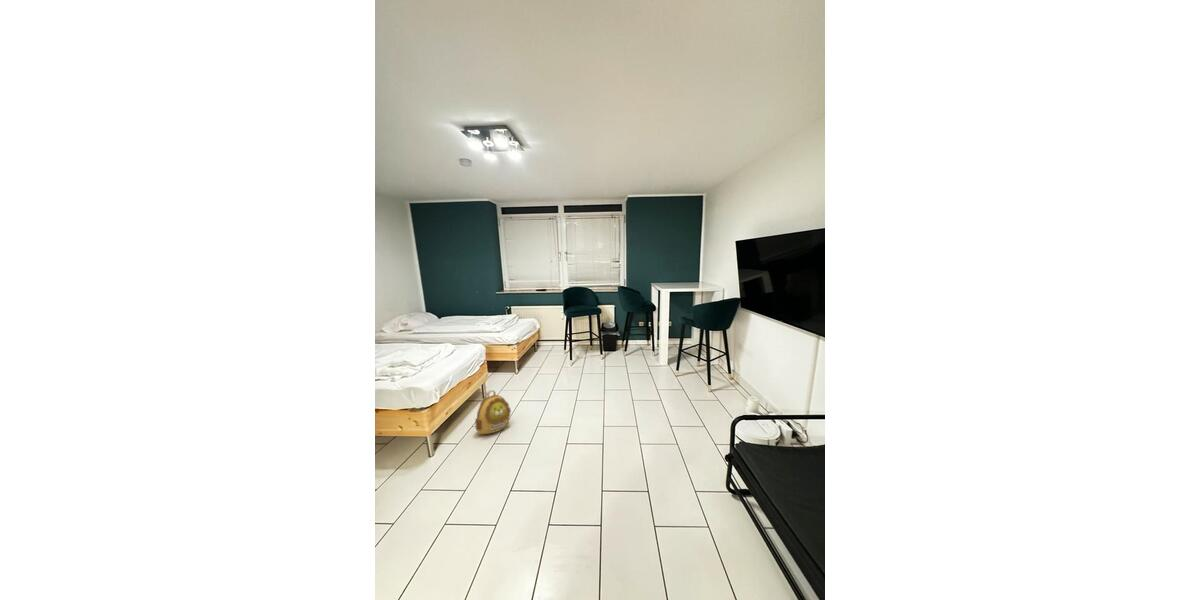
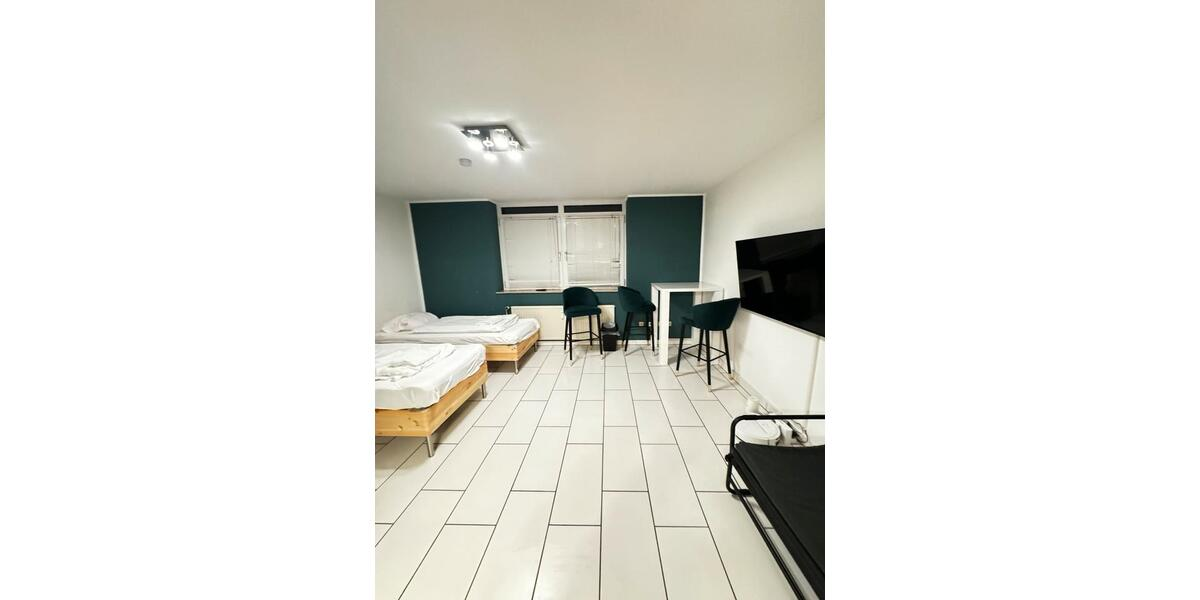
- backpack [474,389,512,435]
